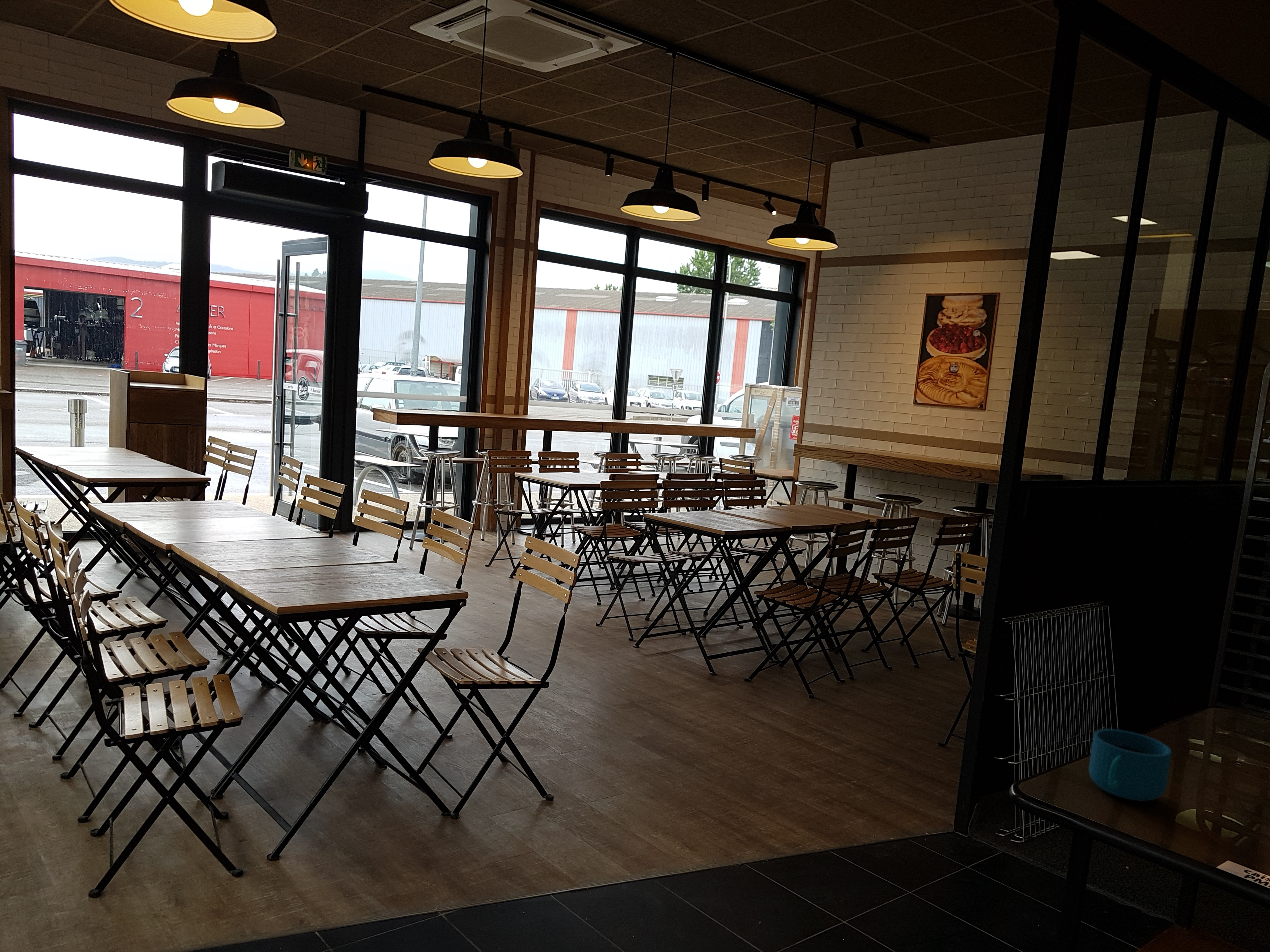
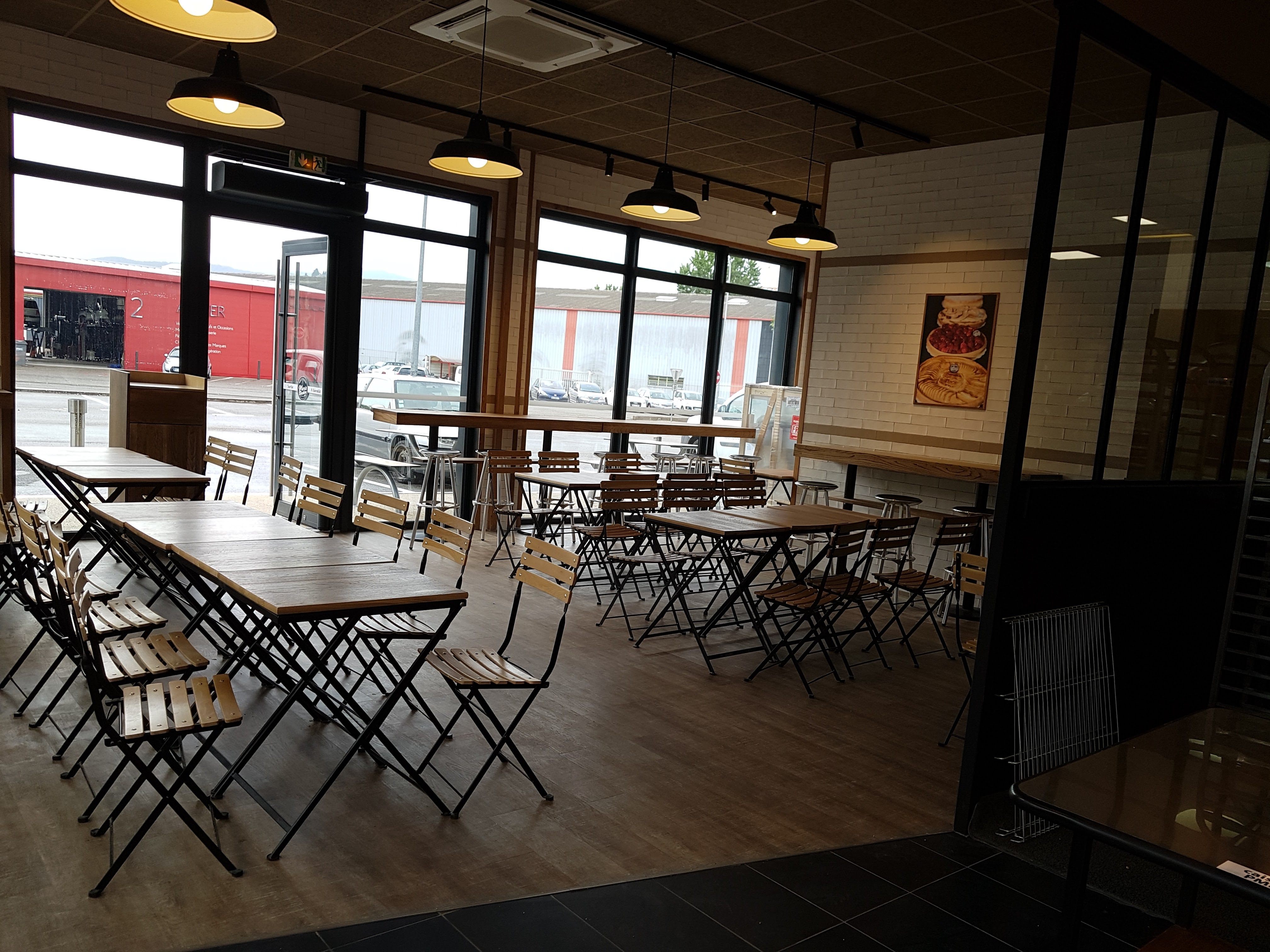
- cup [1089,729,1172,801]
